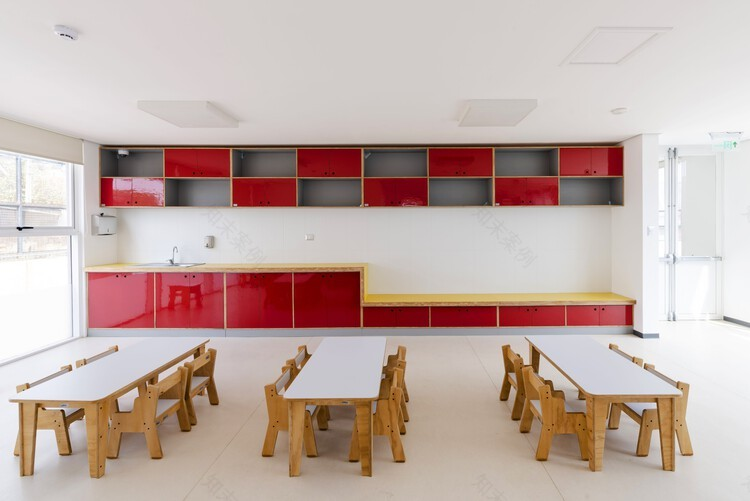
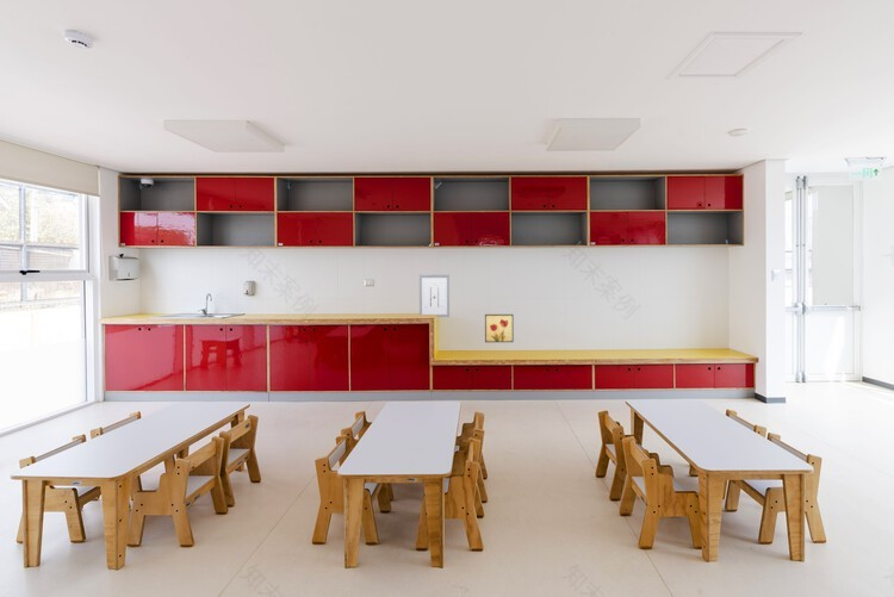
+ wall art [418,274,451,318]
+ wall art [484,313,515,343]
